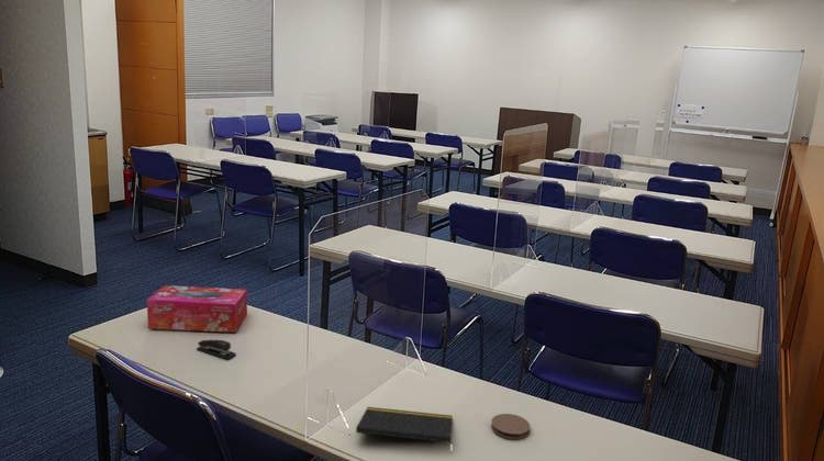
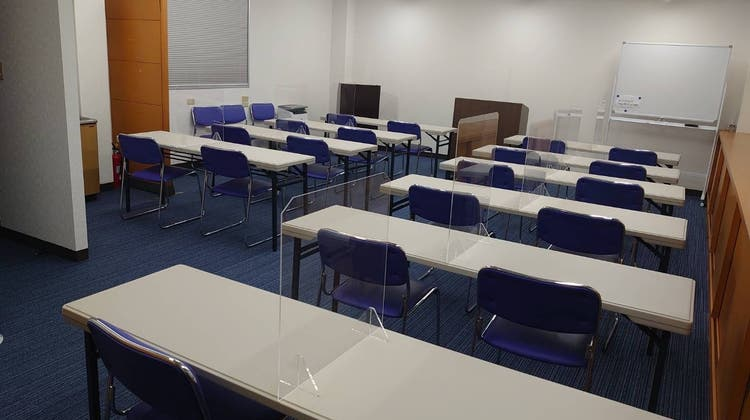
- tissue box [146,284,248,334]
- stapler [196,339,237,360]
- notepad [355,406,454,456]
- coaster [490,413,531,440]
